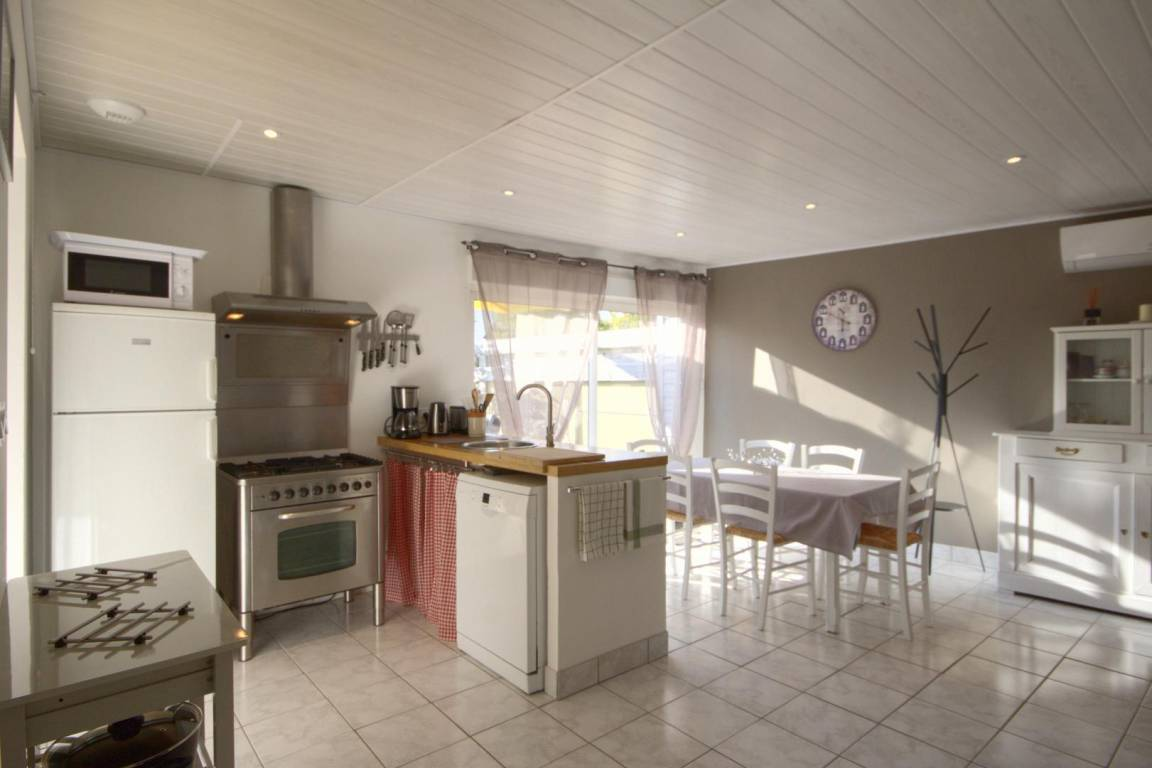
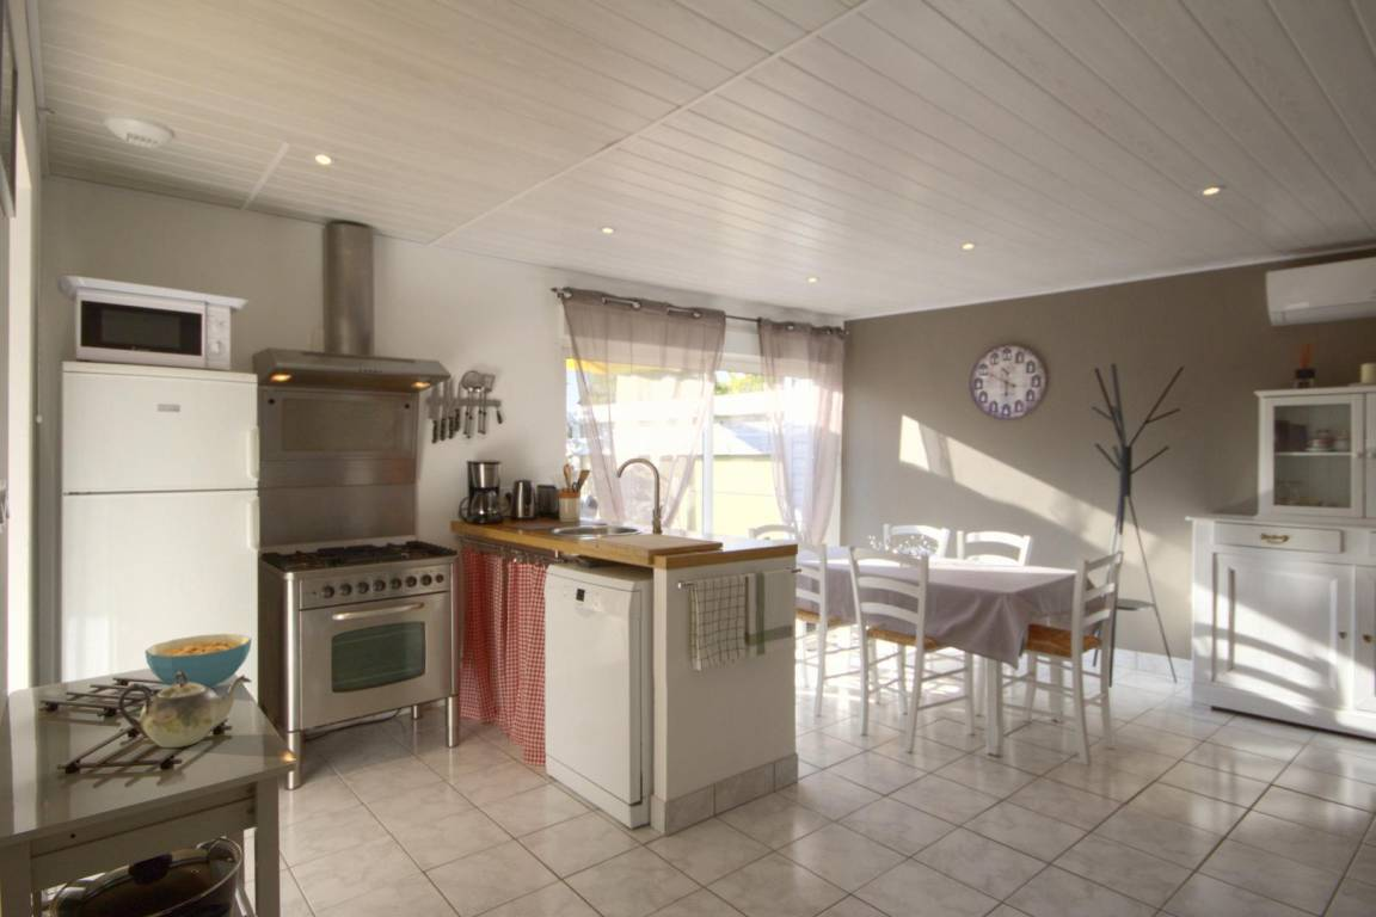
+ cereal bowl [143,633,253,690]
+ teapot [117,672,253,749]
